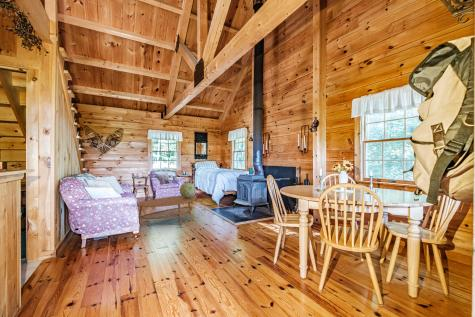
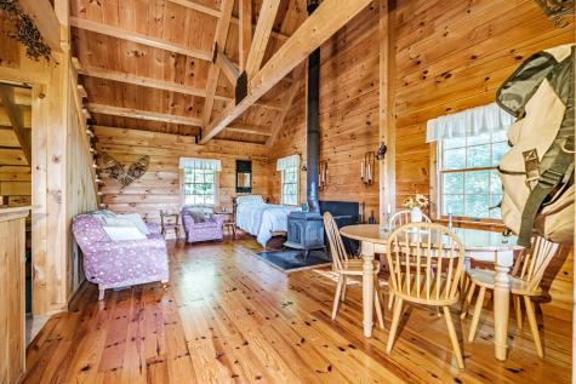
- decorative globe [179,181,197,198]
- coffee table [136,195,197,226]
